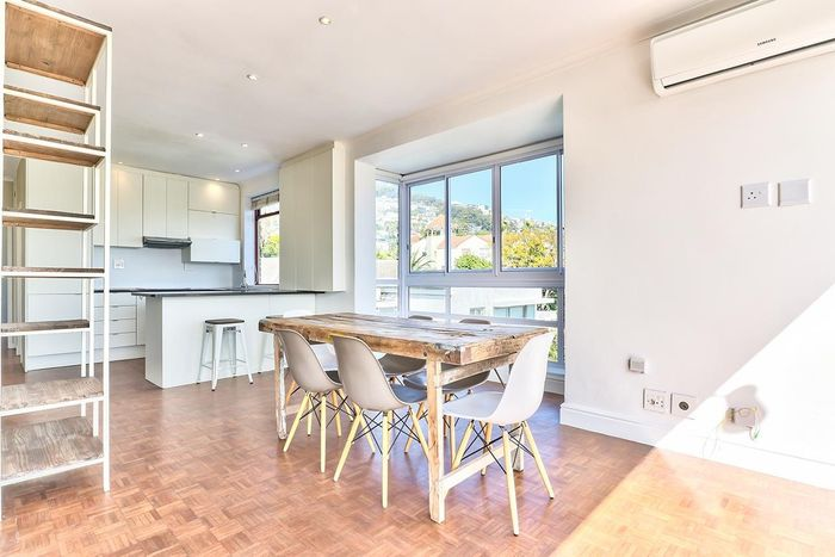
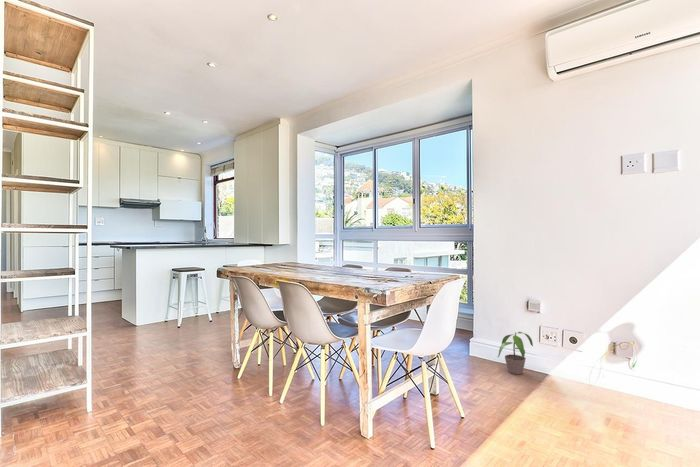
+ potted plant [497,331,534,375]
